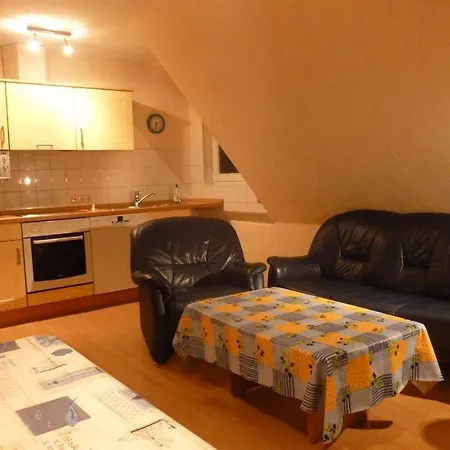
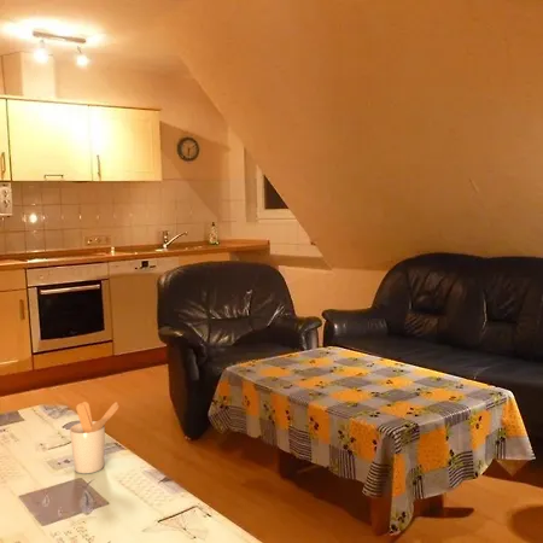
+ utensil holder [69,401,119,474]
